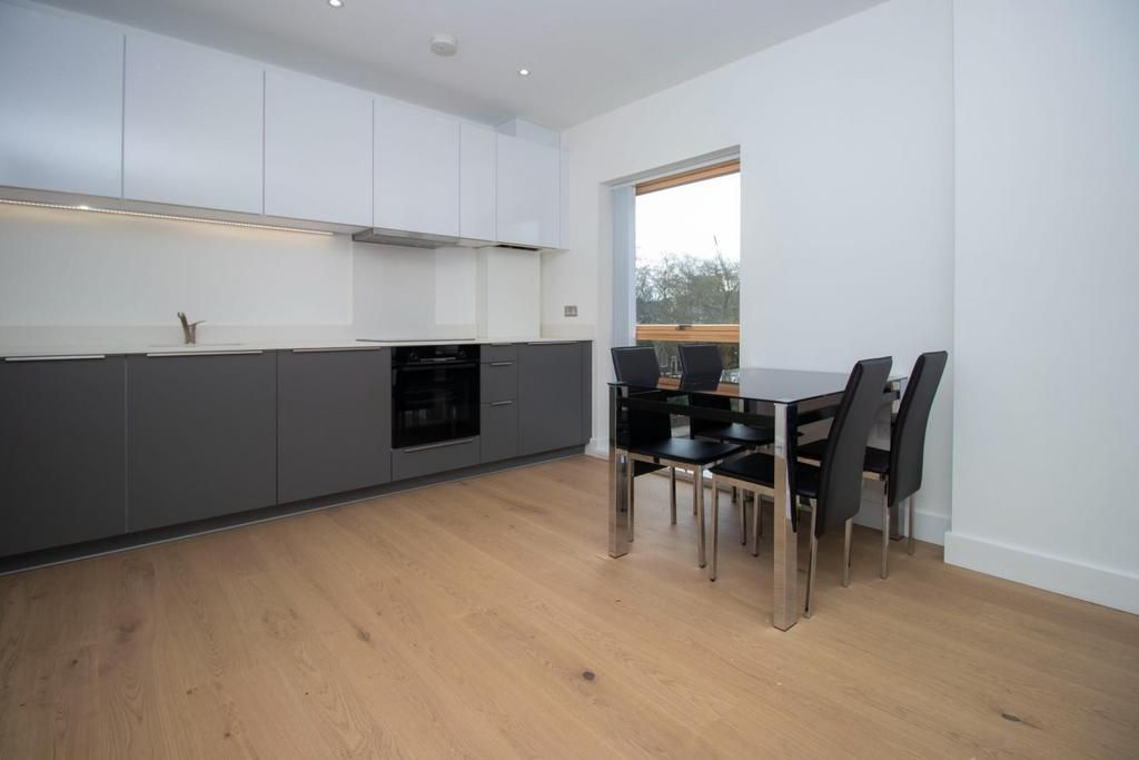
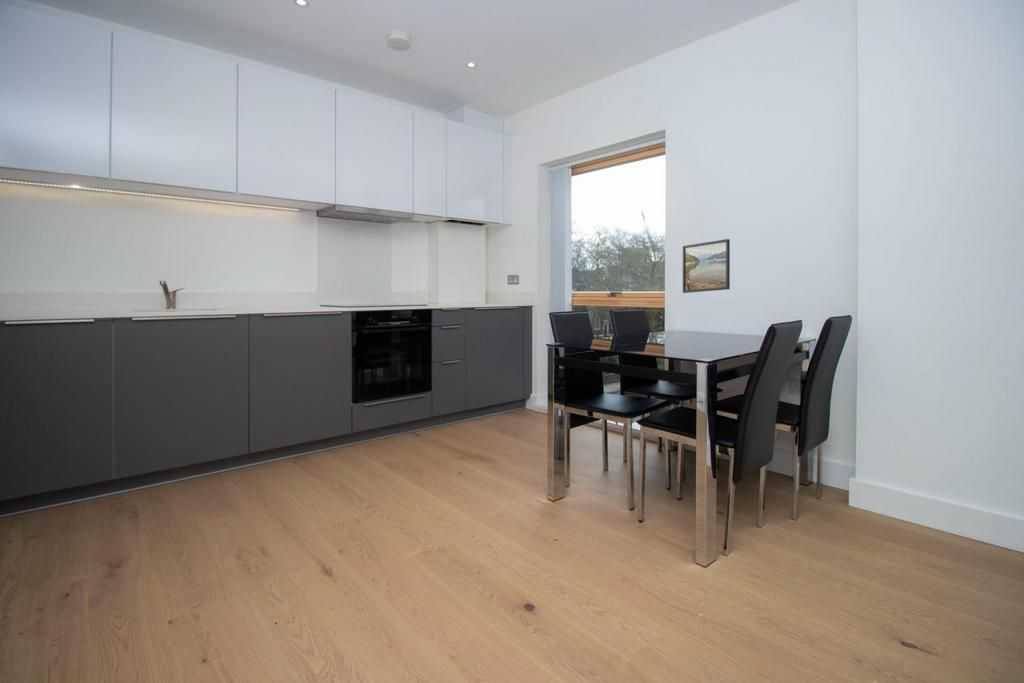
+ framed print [682,238,731,294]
